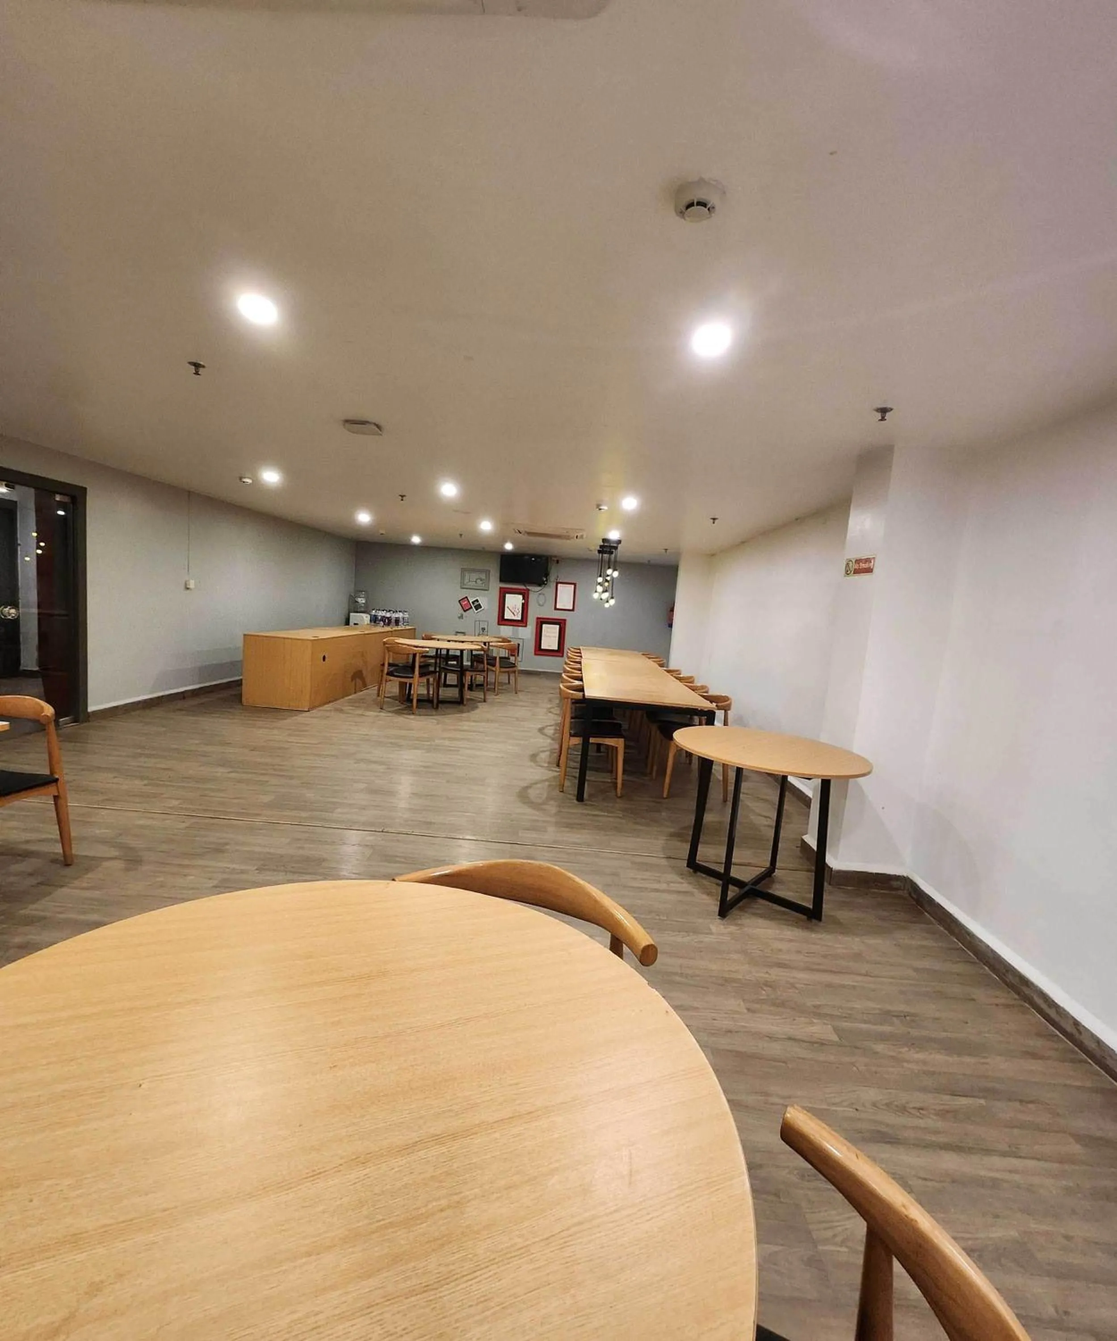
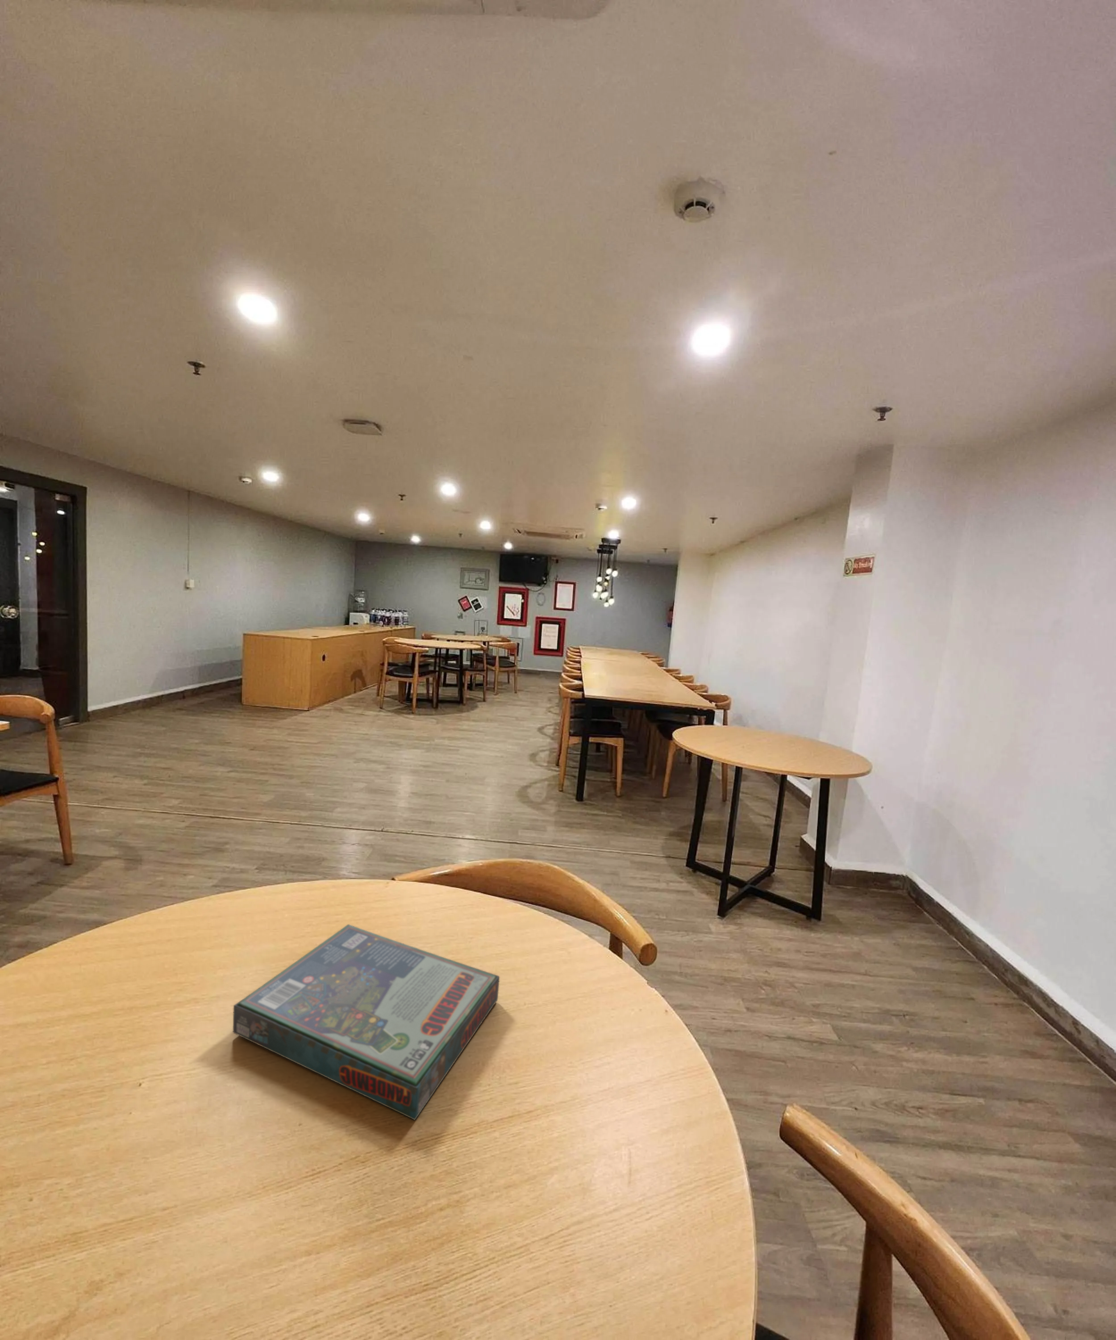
+ board game [233,924,500,1121]
